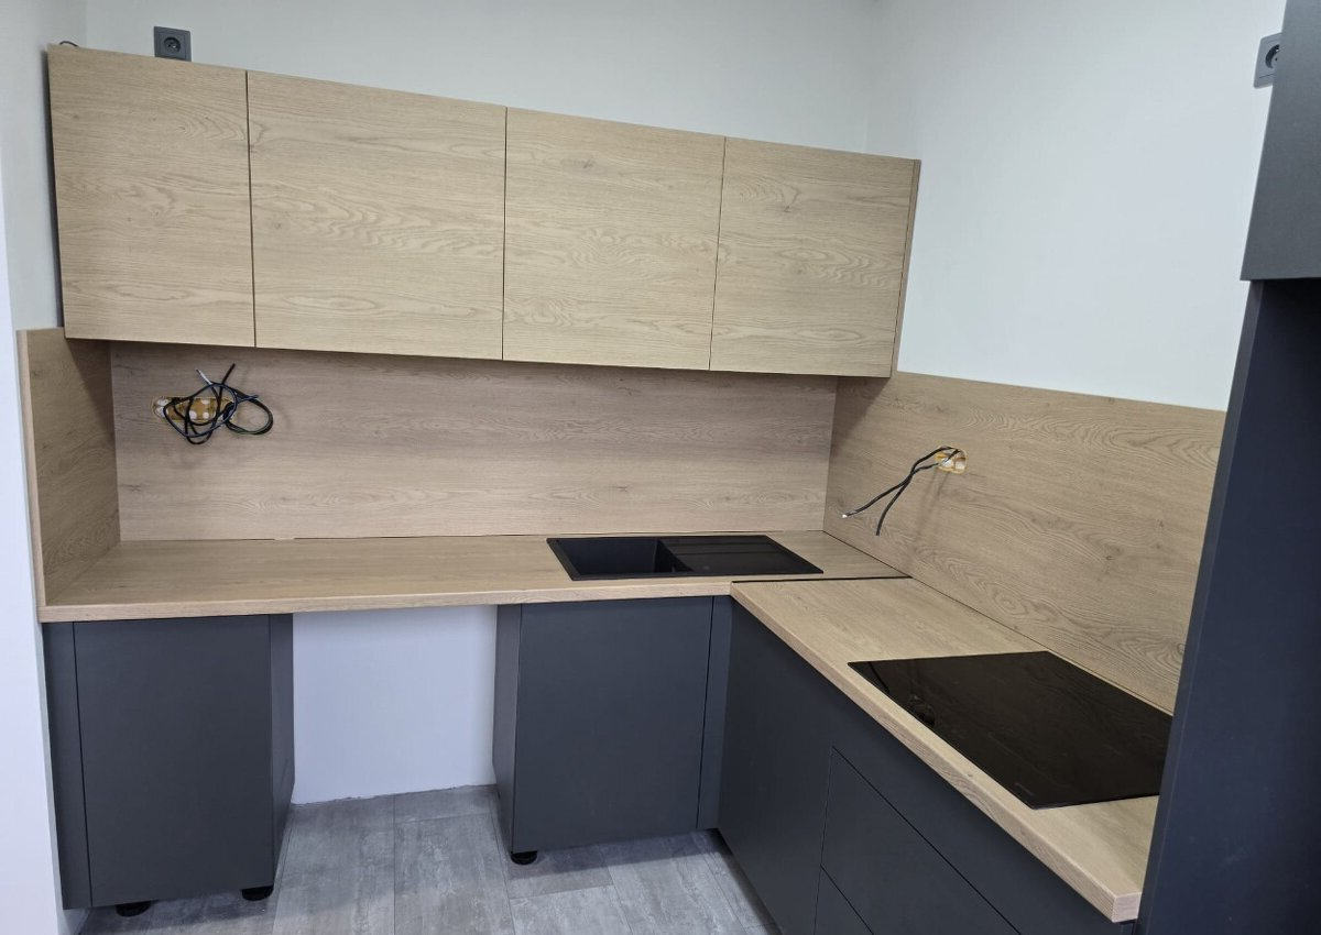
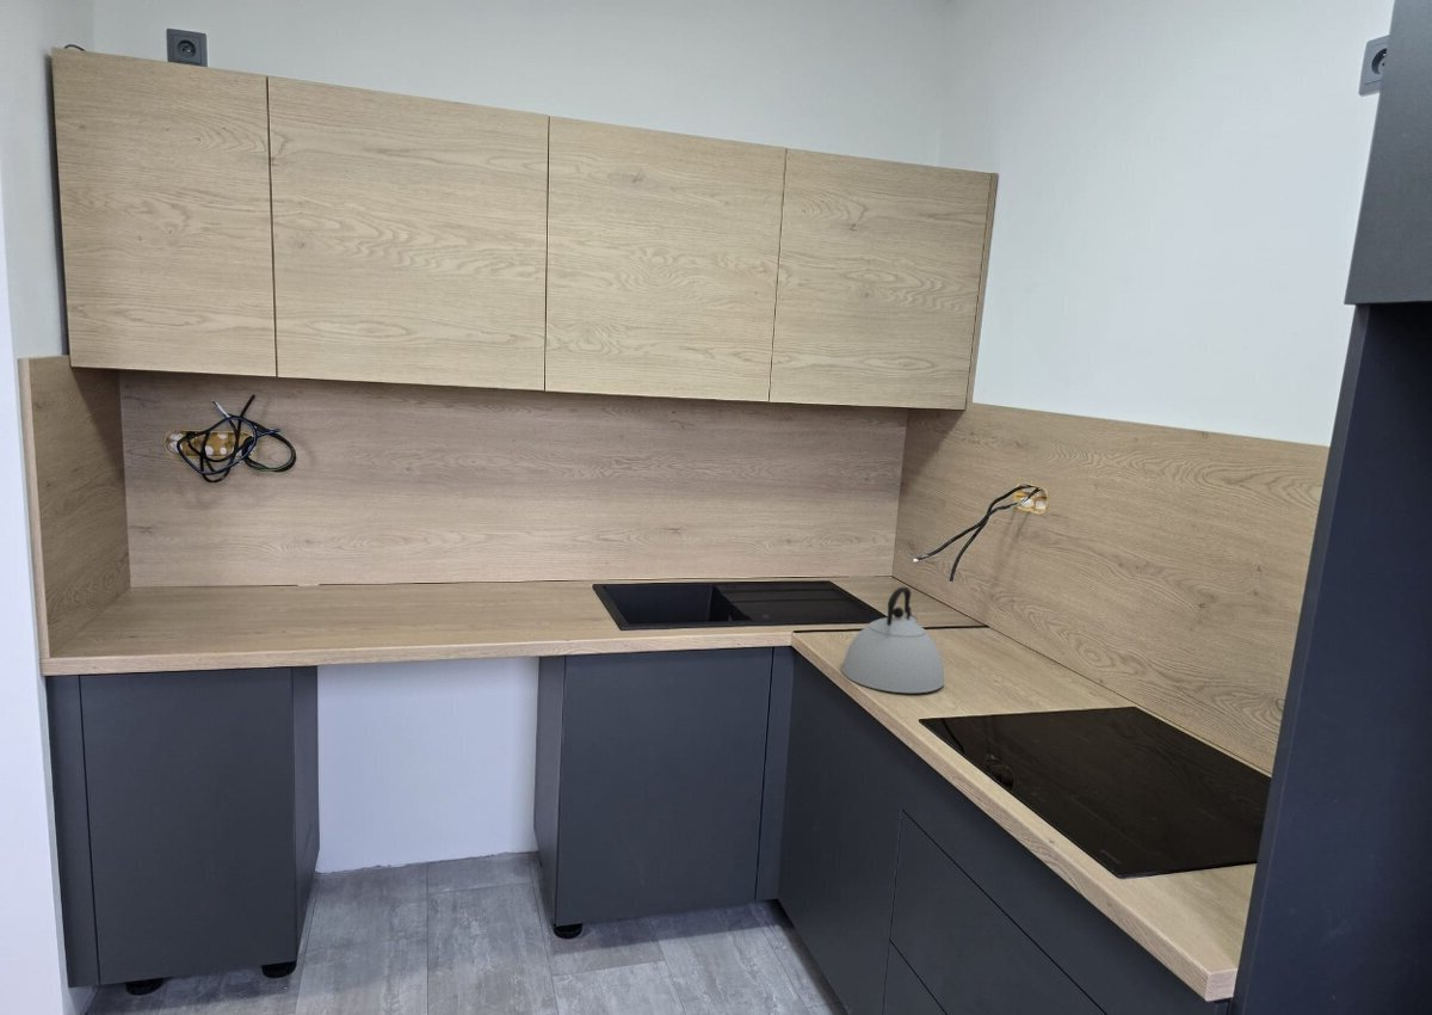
+ kettle [841,586,945,694]
